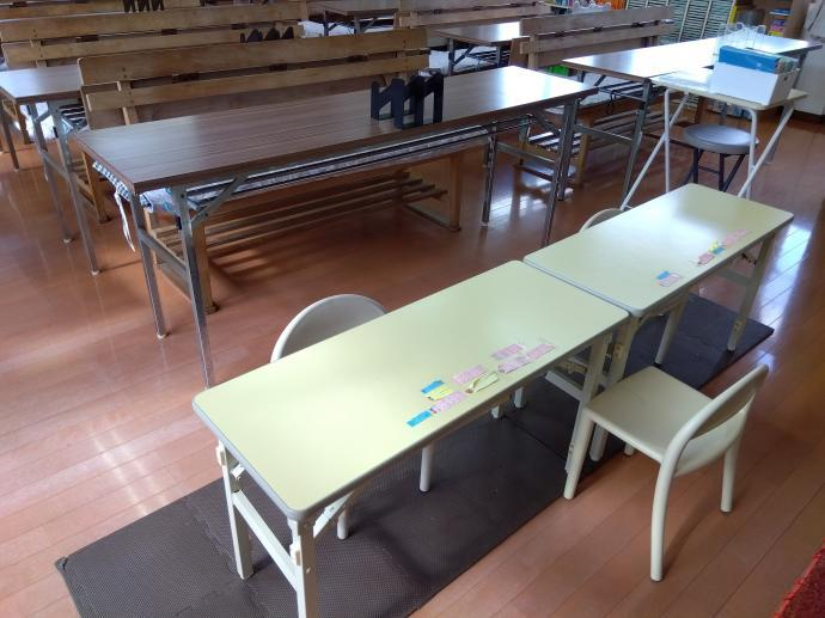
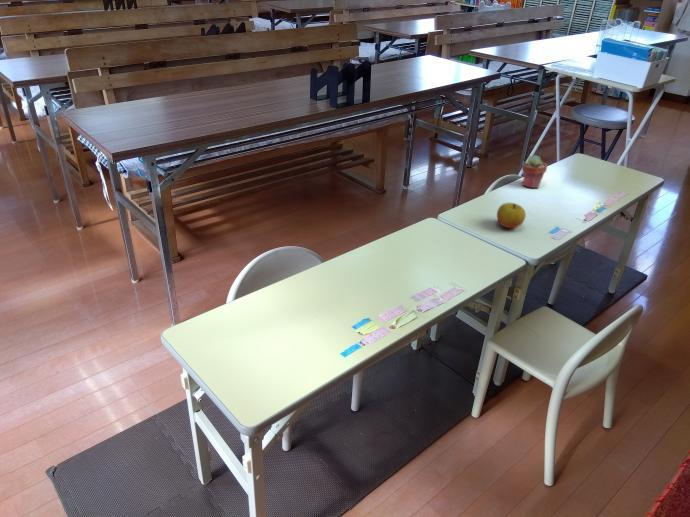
+ apple [496,202,527,229]
+ potted succulent [521,154,548,189]
